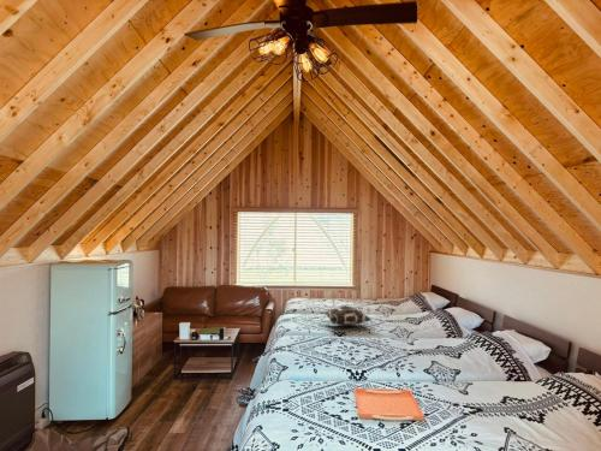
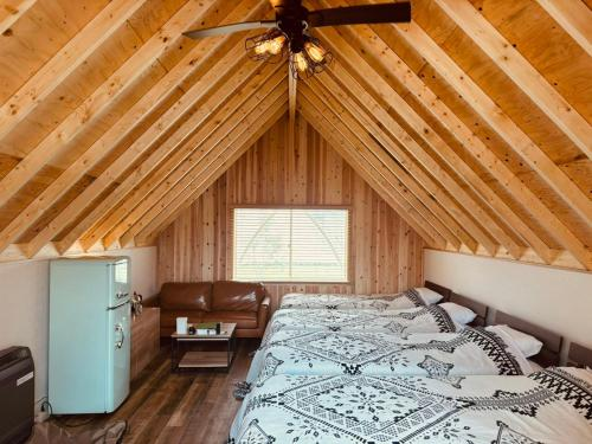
- decorative pillow [319,304,373,327]
- serving tray [353,387,426,422]
